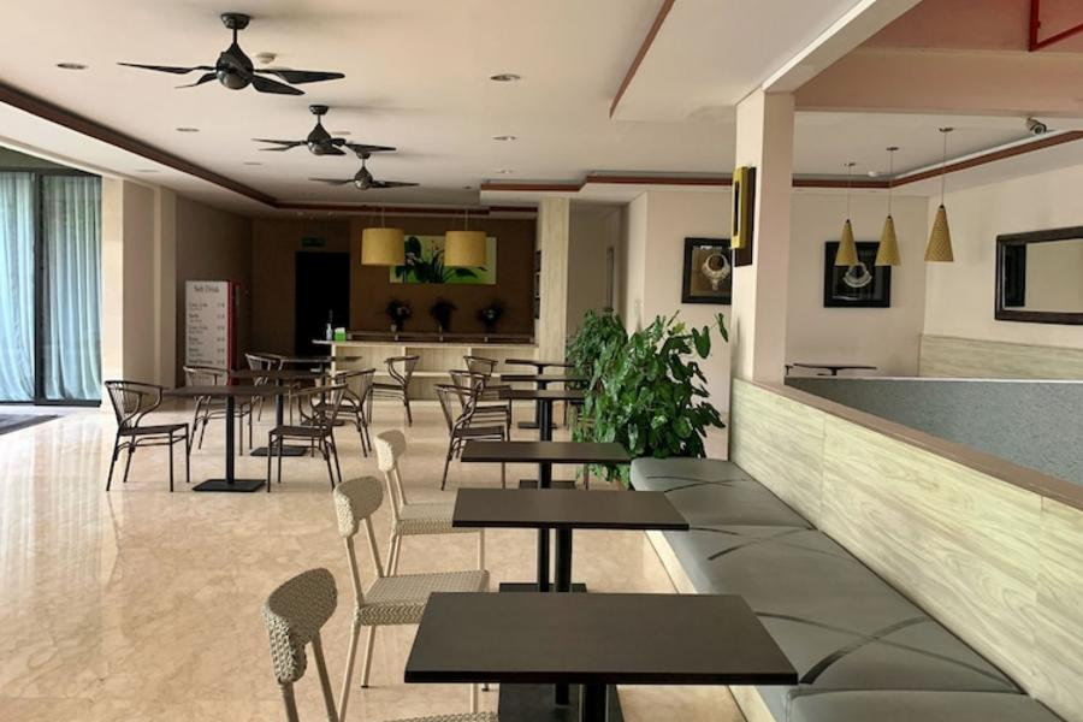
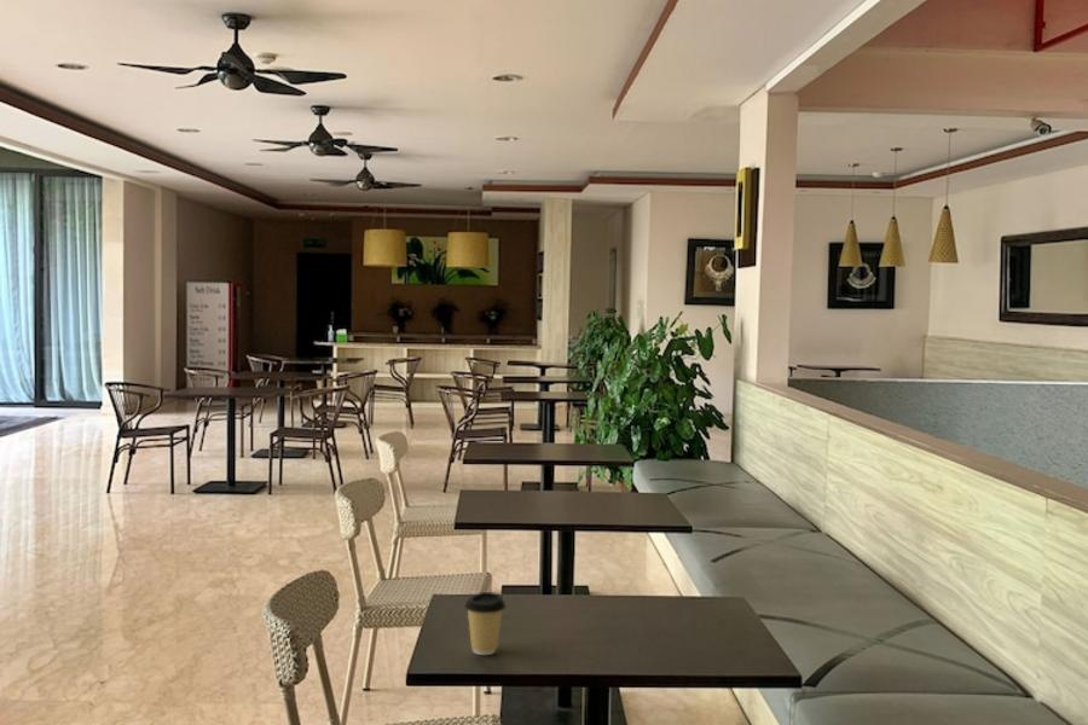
+ coffee cup [463,591,507,656]
